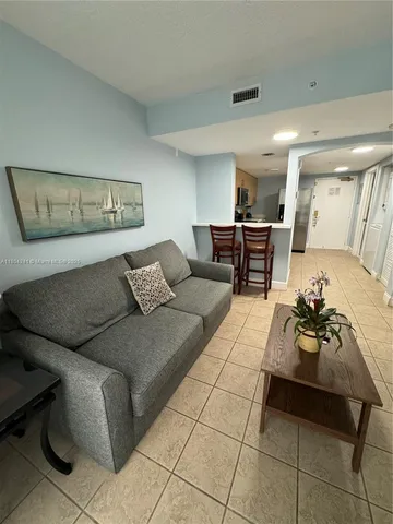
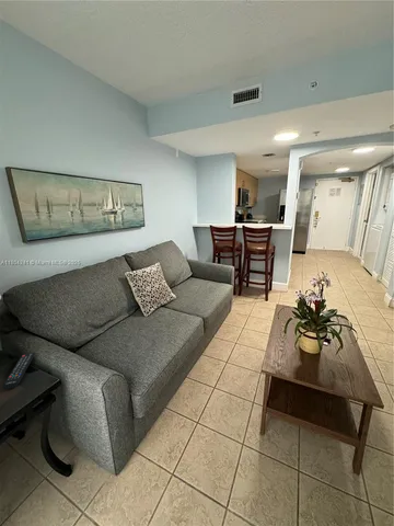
+ remote control [1,352,36,390]
